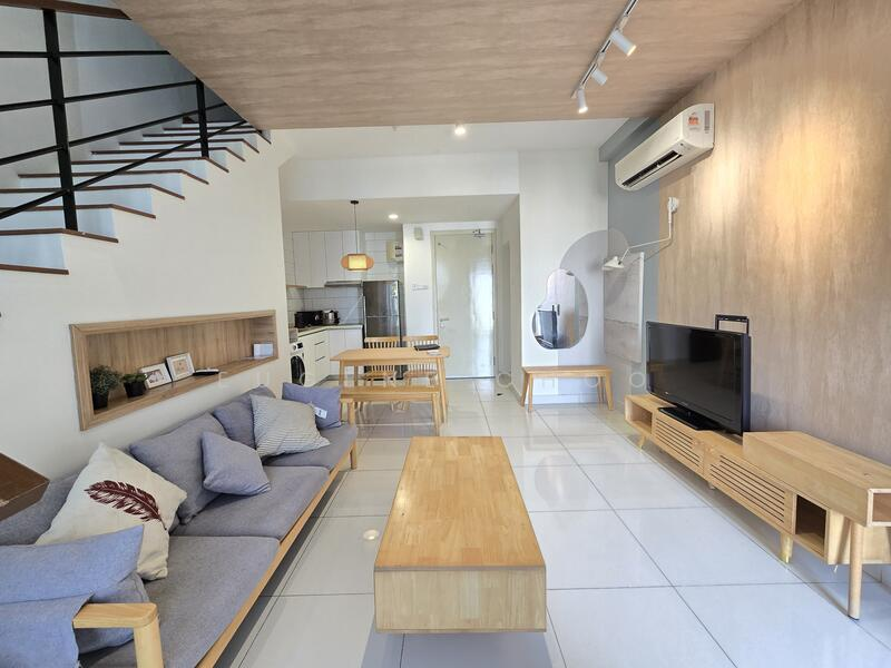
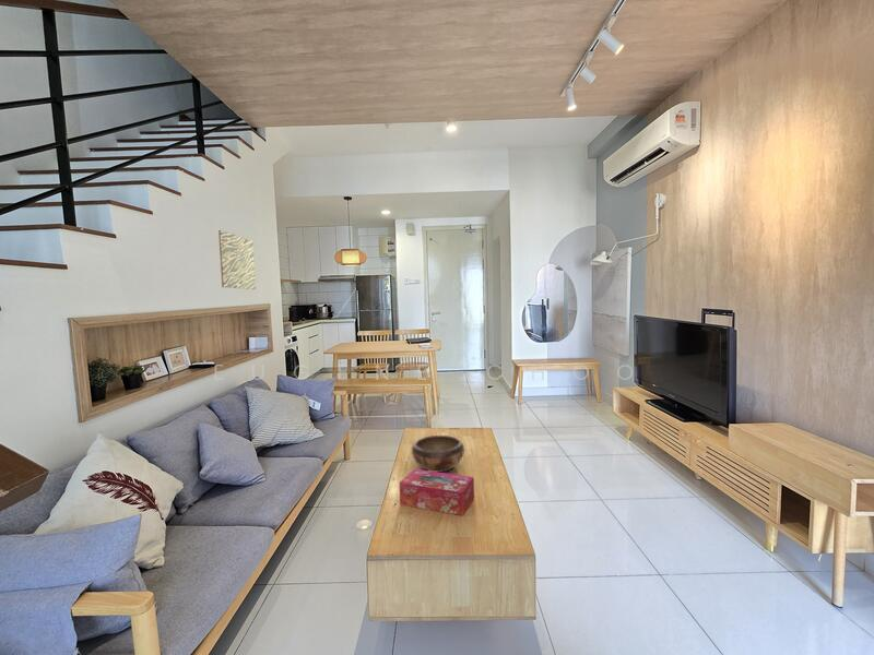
+ decorative bowl [411,434,465,473]
+ tissue box [399,468,475,516]
+ wall art [217,229,257,290]
